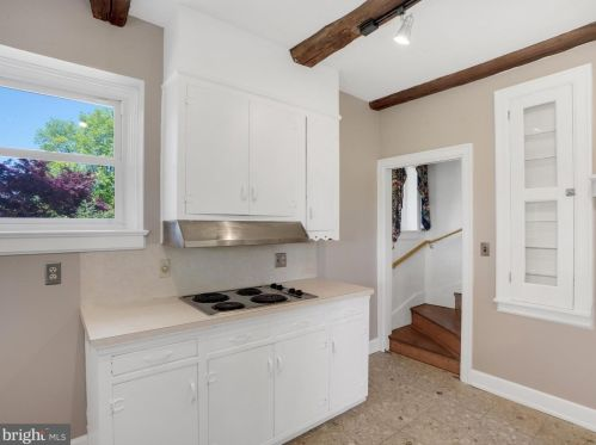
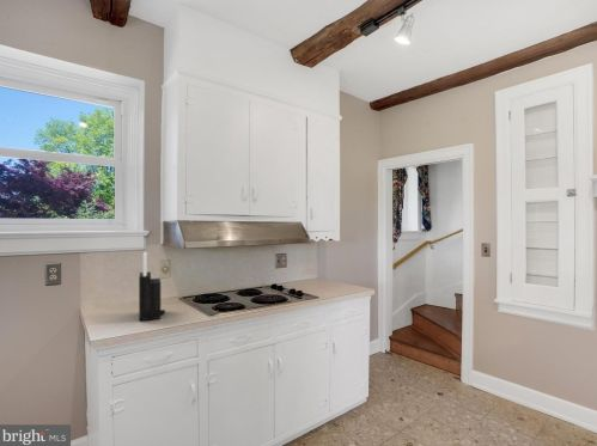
+ knife block [138,251,166,322]
